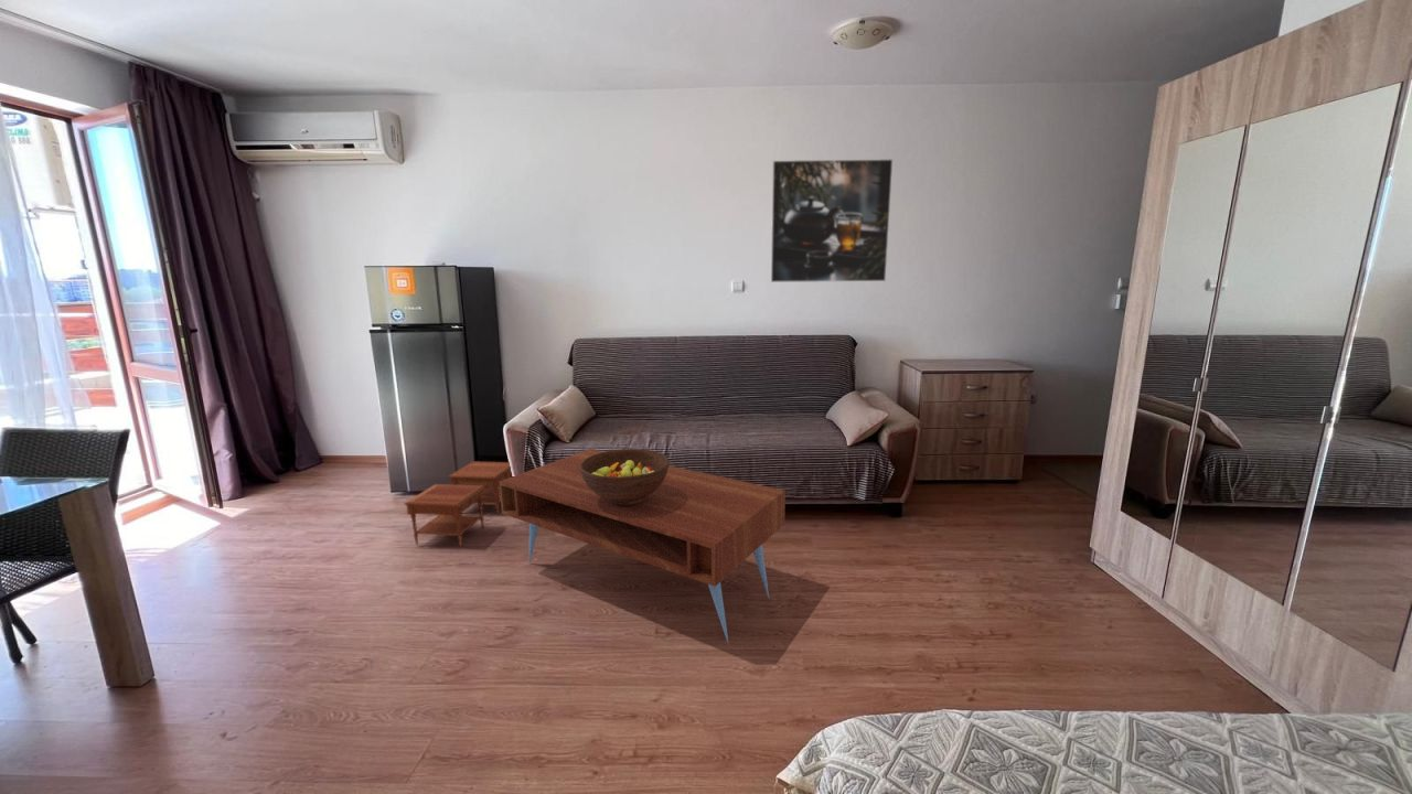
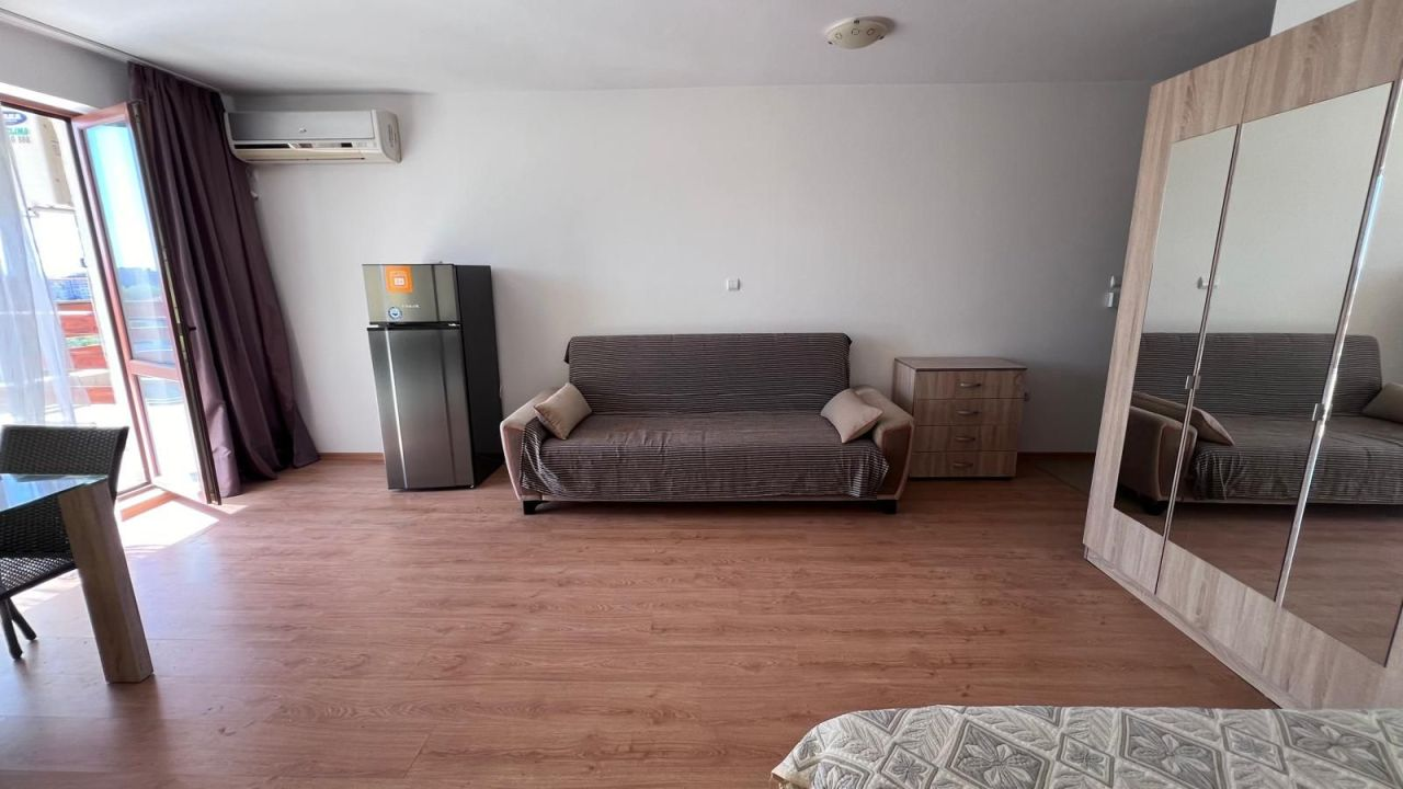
- fruit bowl [580,448,670,505]
- side table [404,460,513,548]
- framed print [770,158,894,283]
- coffee table [499,448,787,645]
